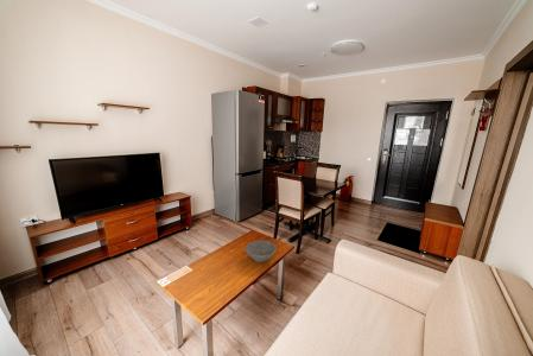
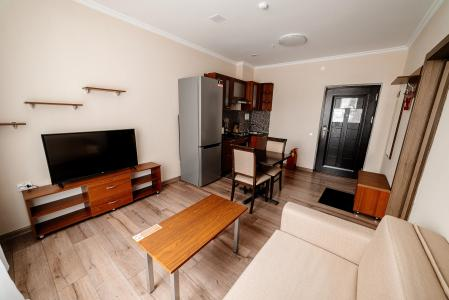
- bowl [245,239,278,263]
